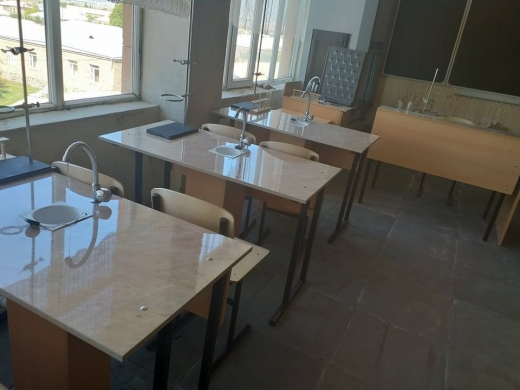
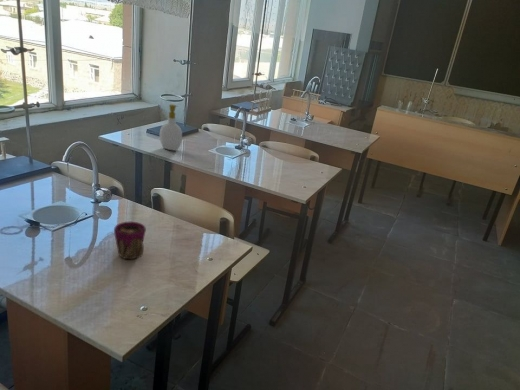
+ cup [113,221,147,260]
+ soap bottle [159,103,183,152]
